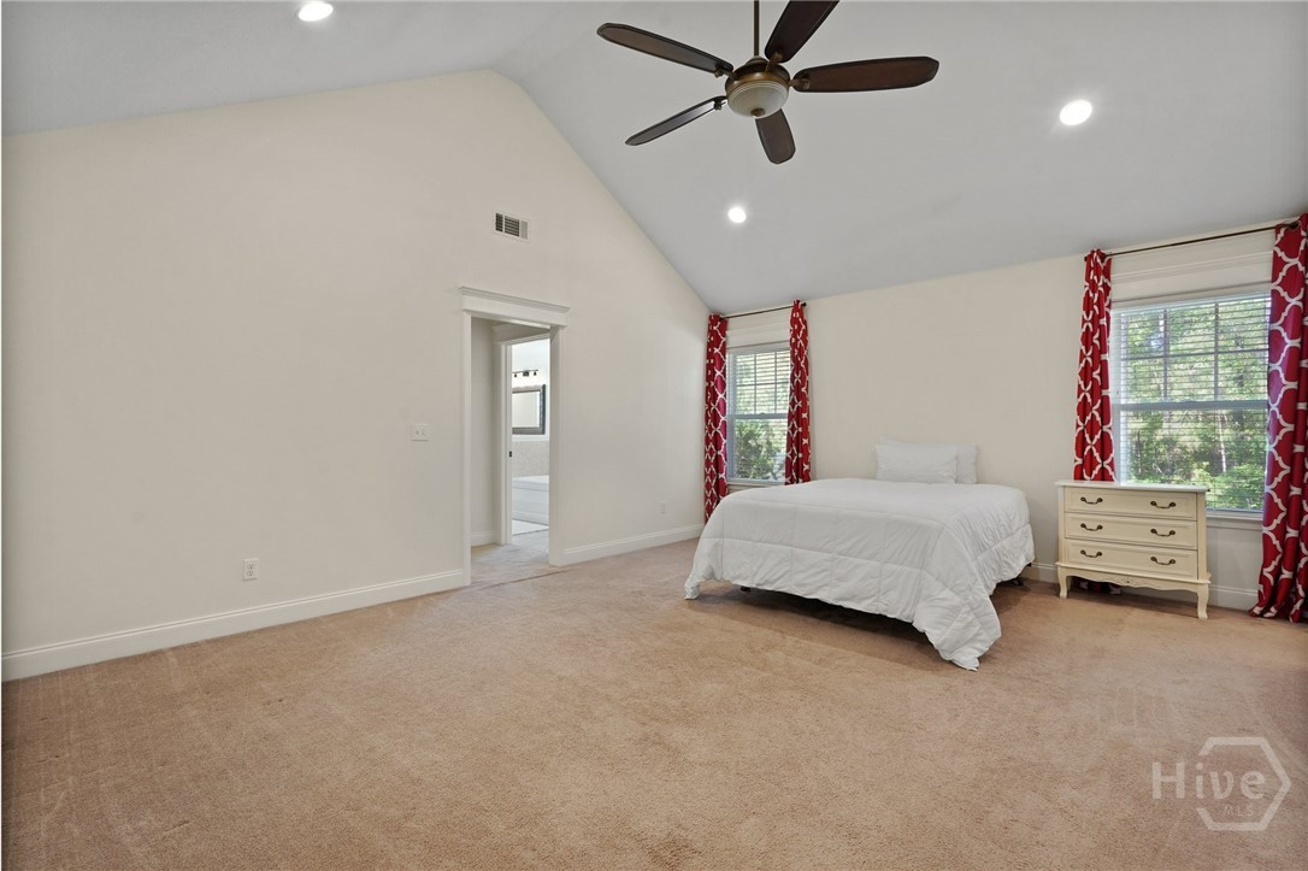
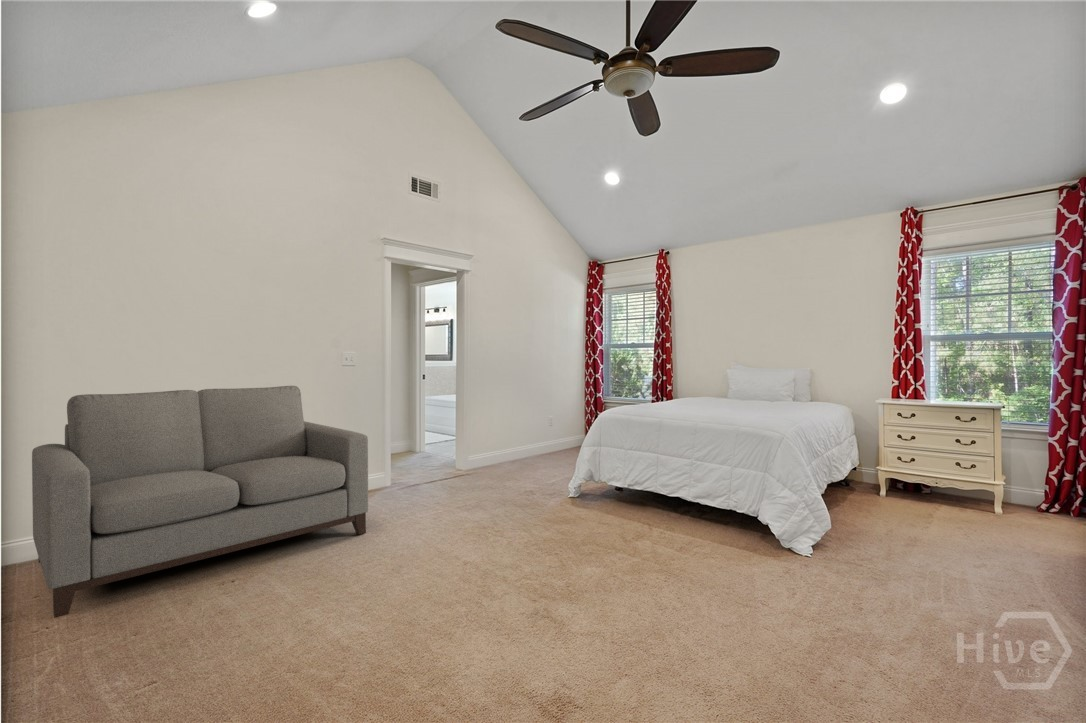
+ sofa [31,385,369,619]
